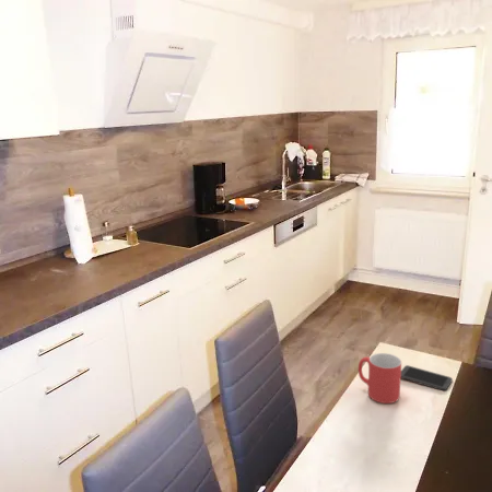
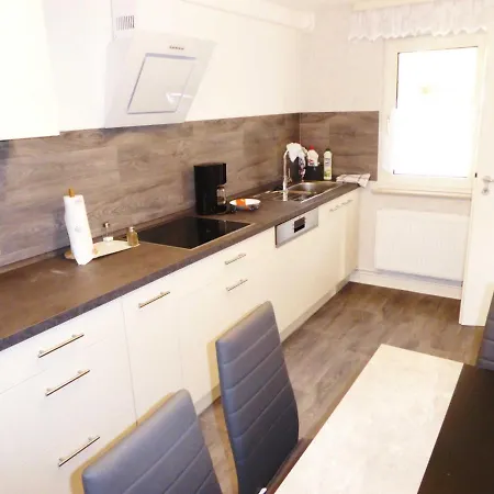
- mug [358,352,402,405]
- cell phone [400,364,454,391]
